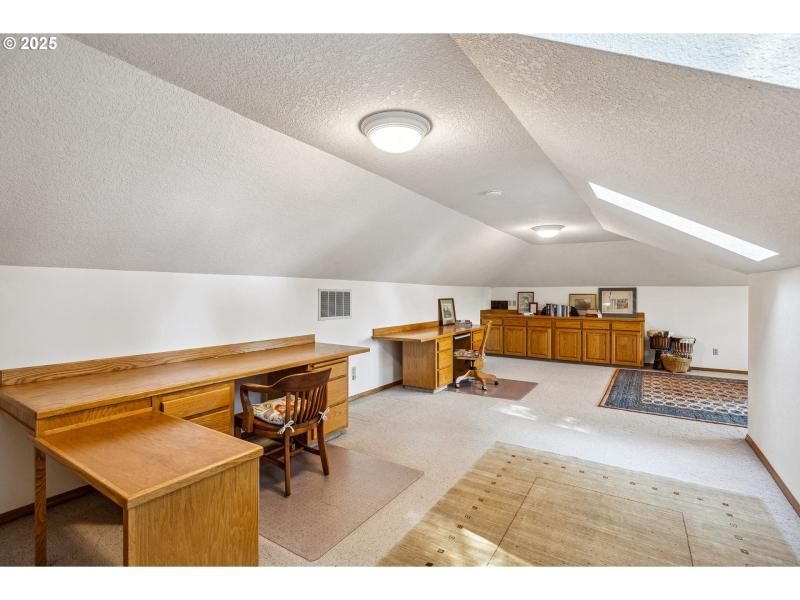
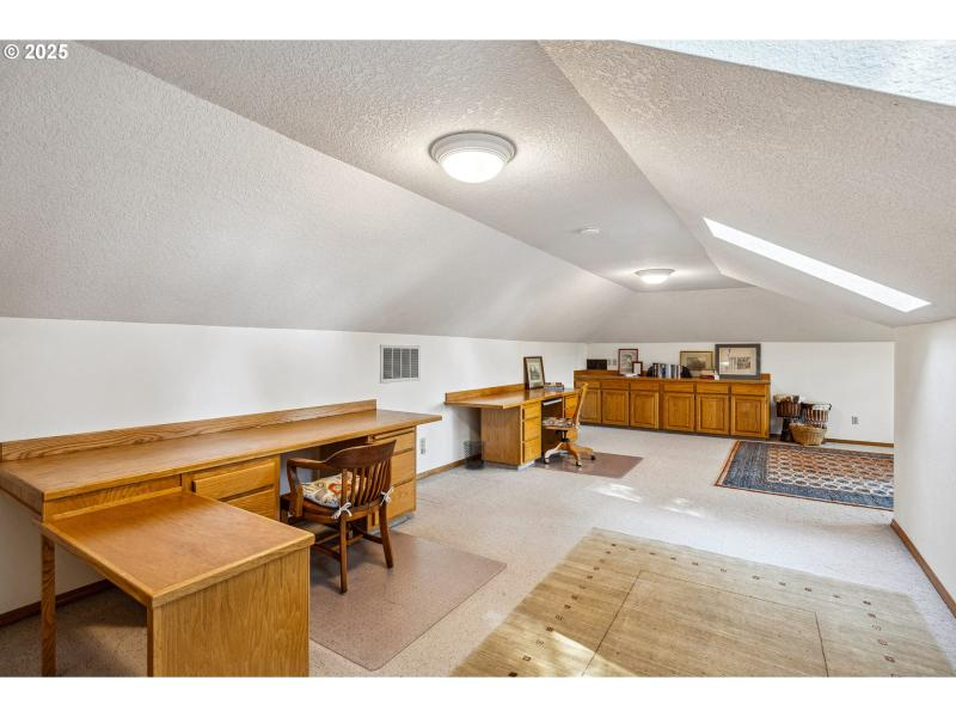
+ waste bin [462,439,488,471]
